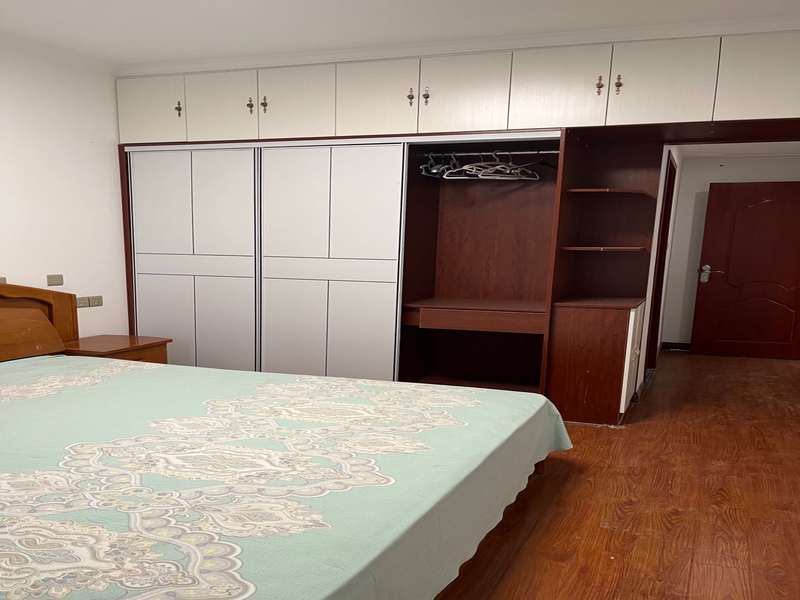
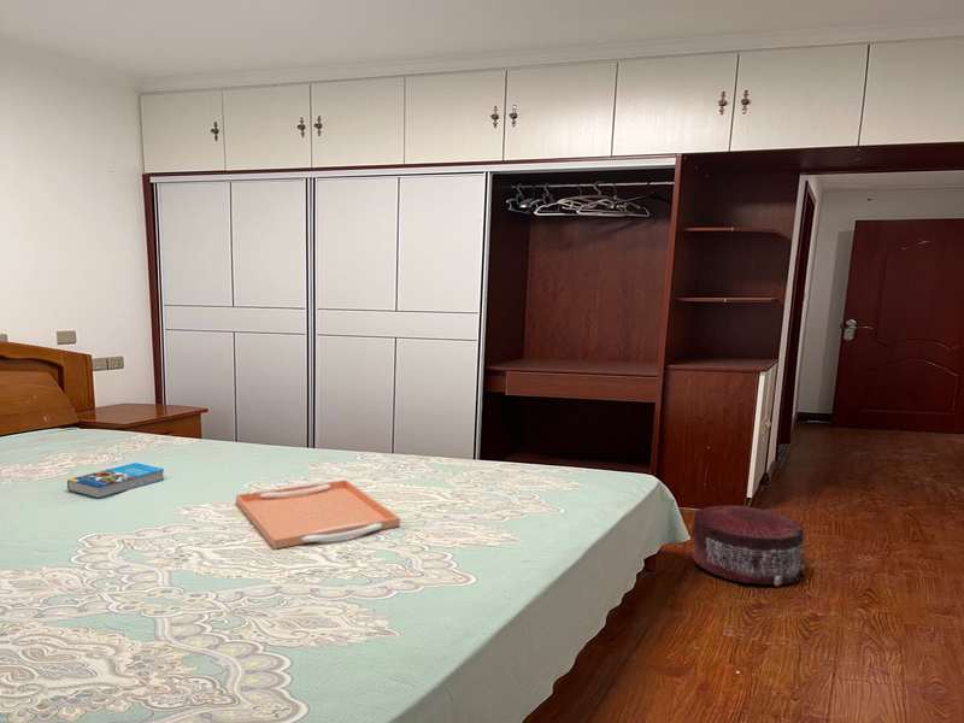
+ pouf [690,504,806,587]
+ serving tray [235,478,401,549]
+ book [66,462,165,500]
